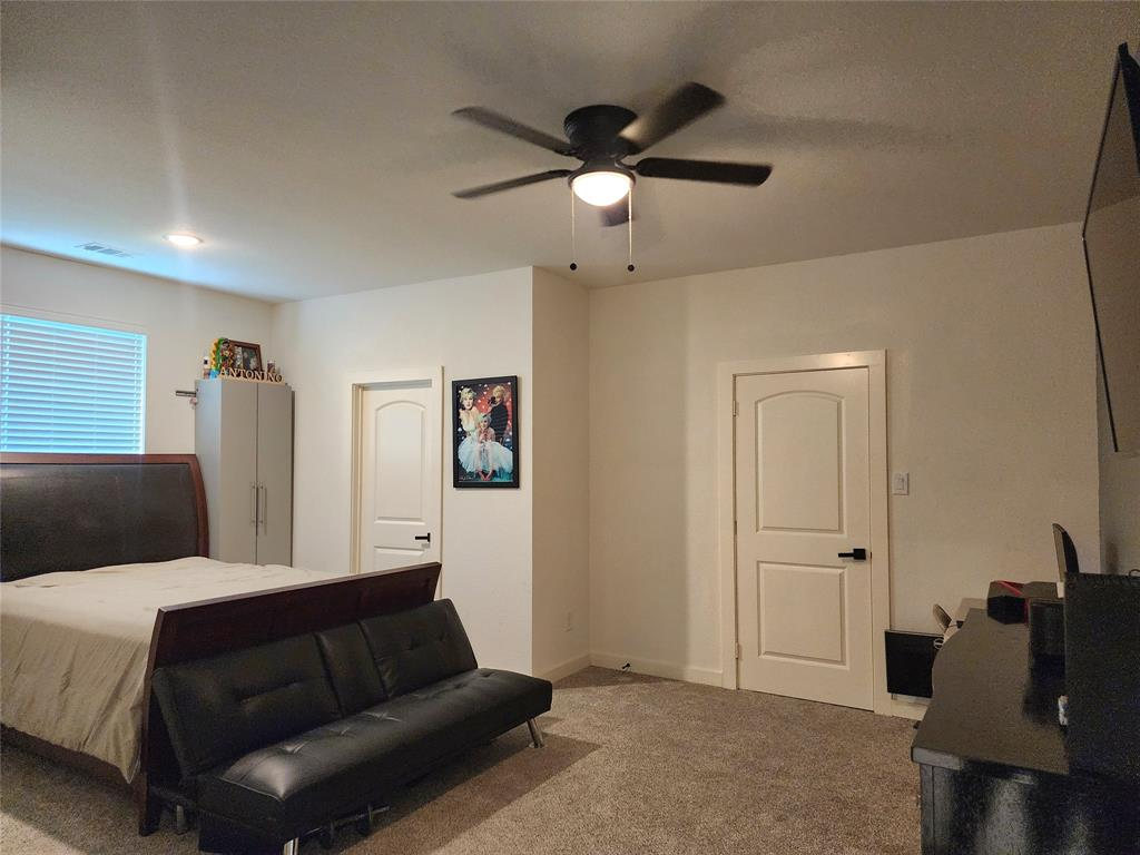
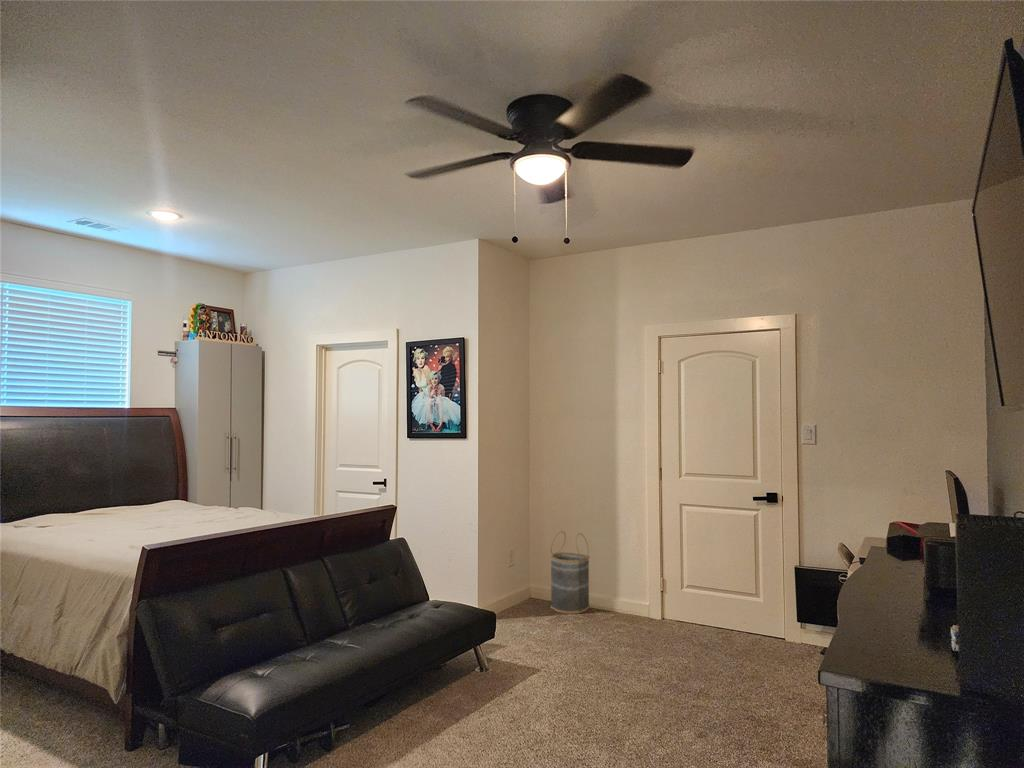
+ basket [549,530,591,614]
